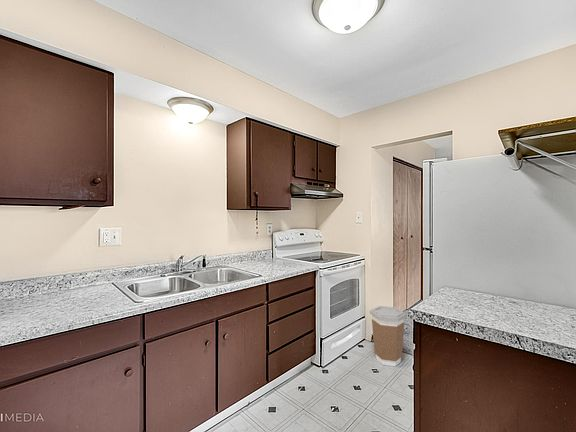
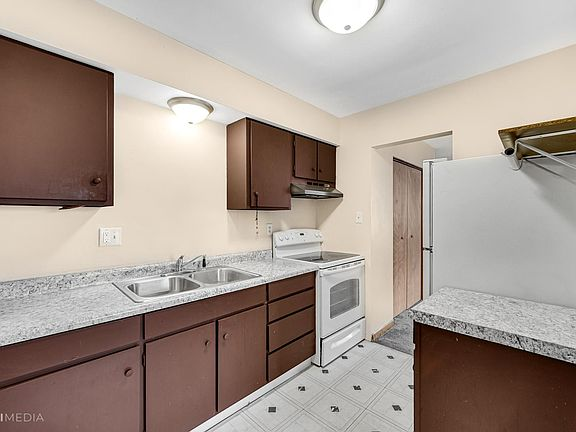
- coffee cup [369,305,407,367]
